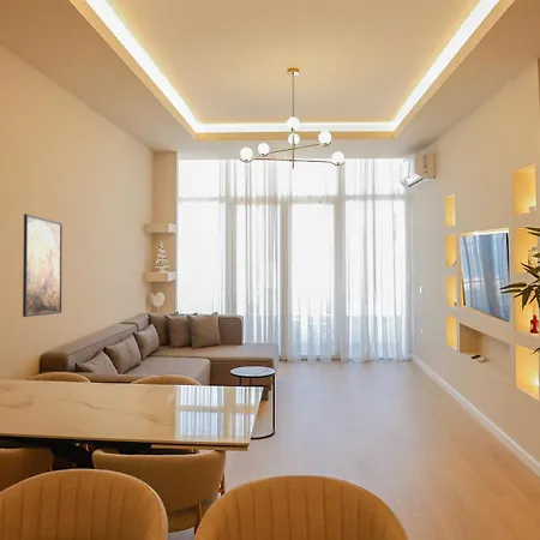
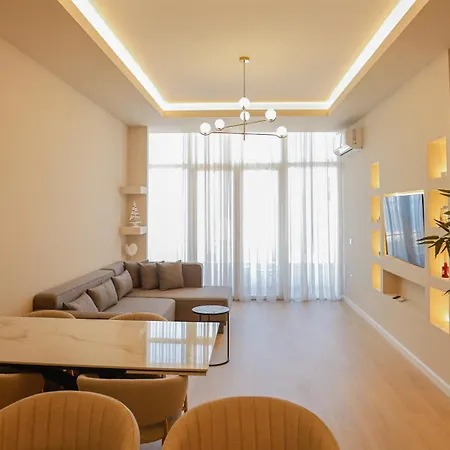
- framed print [22,212,64,318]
